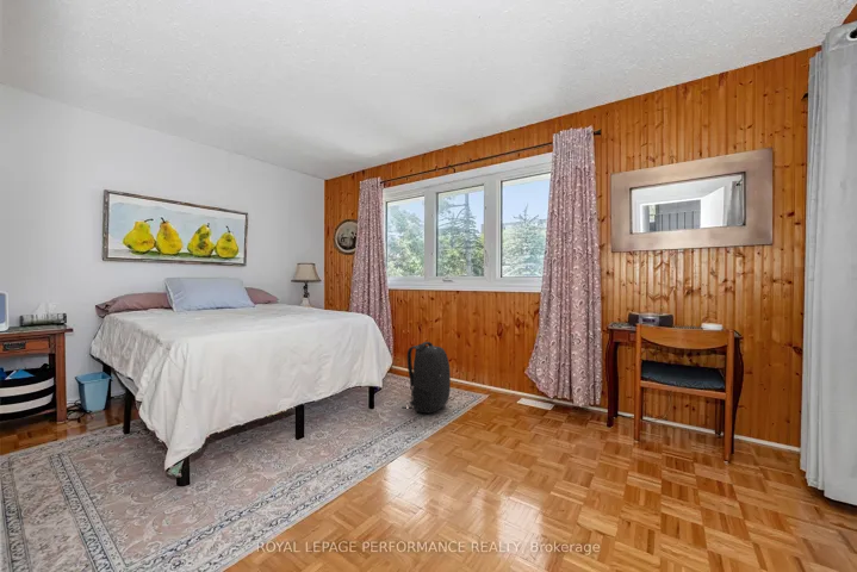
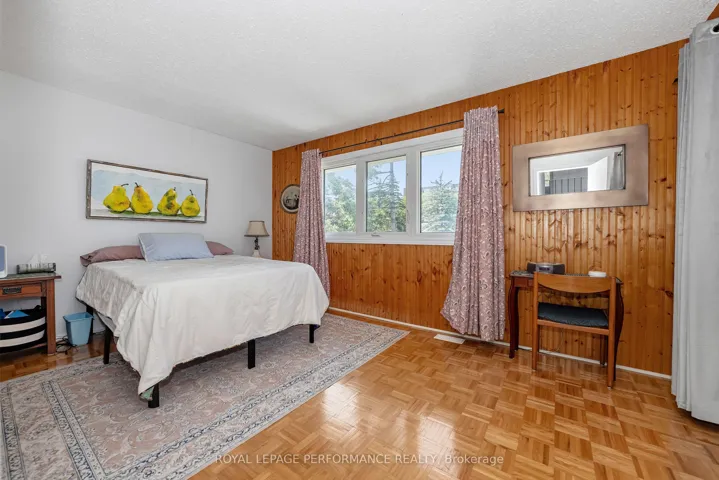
- backpack [400,341,452,415]
